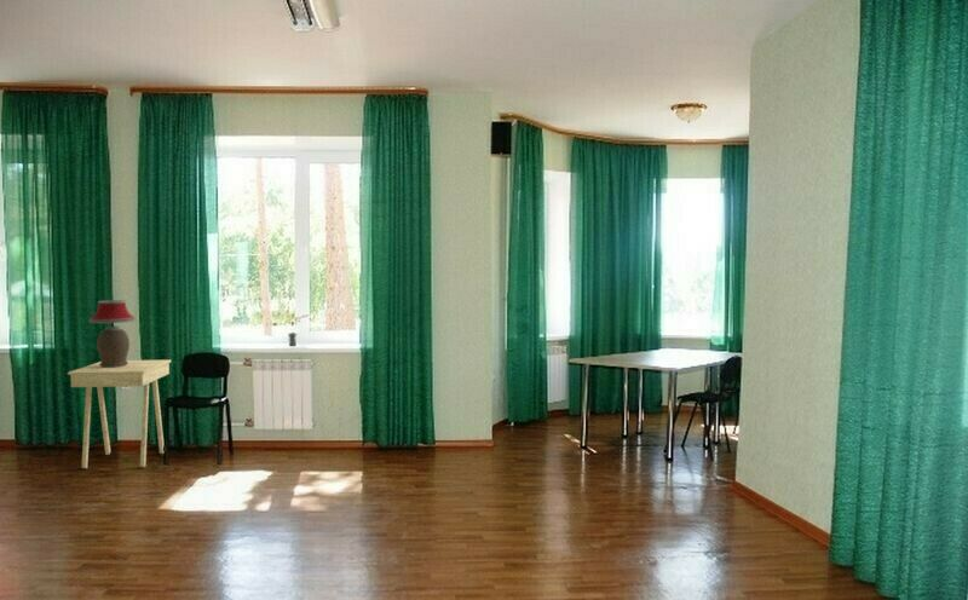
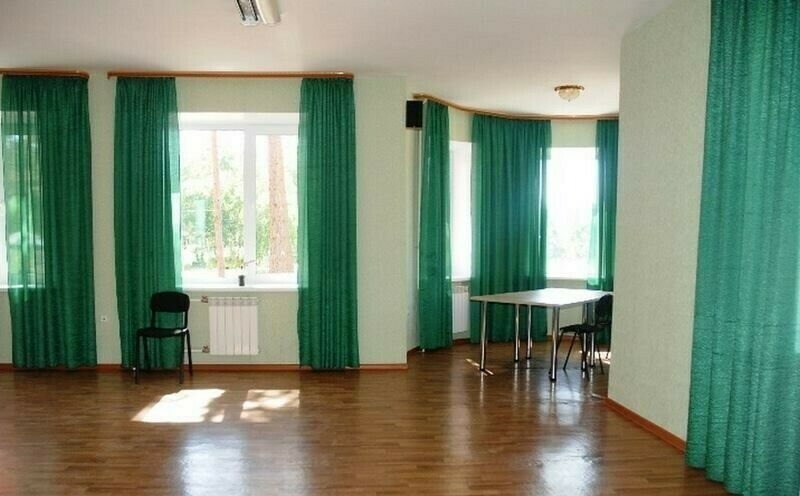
- table lamp [87,299,137,368]
- side table [67,359,172,469]
